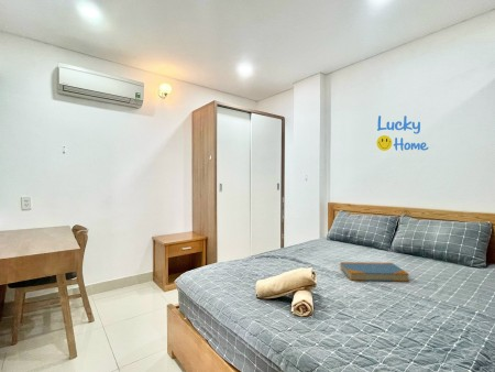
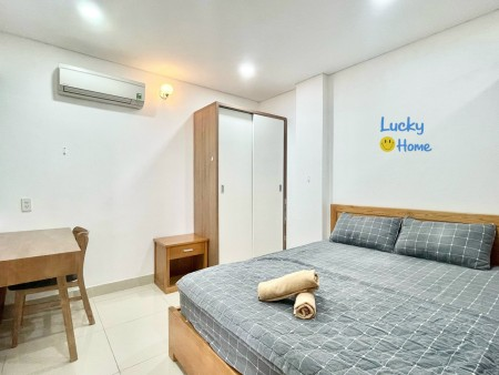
- book [340,261,410,283]
